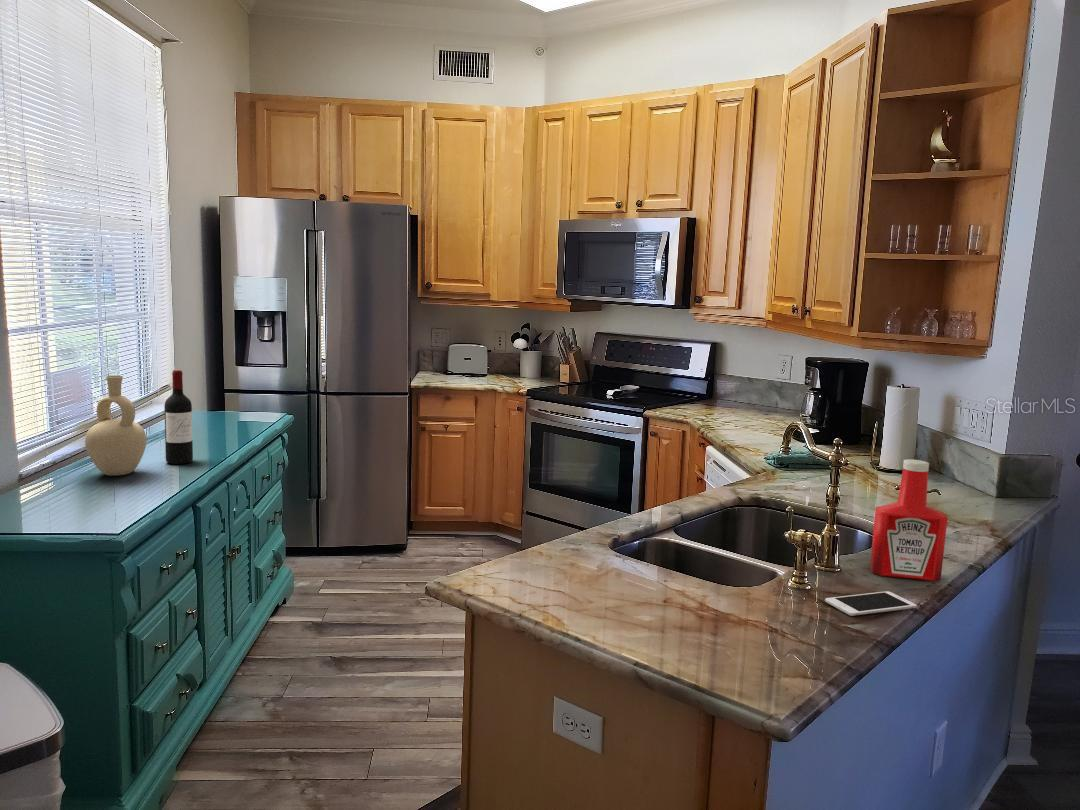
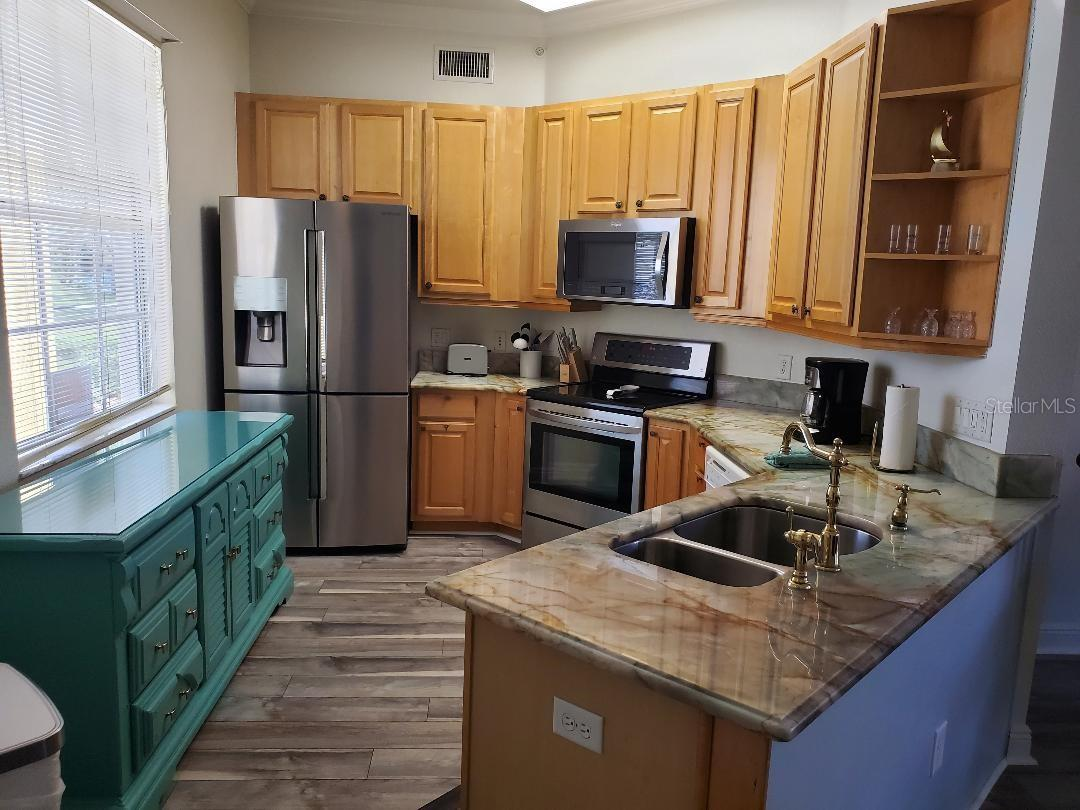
- vase [84,375,148,477]
- wine bottle [163,369,194,465]
- soap bottle [869,458,949,582]
- cell phone [824,590,918,617]
